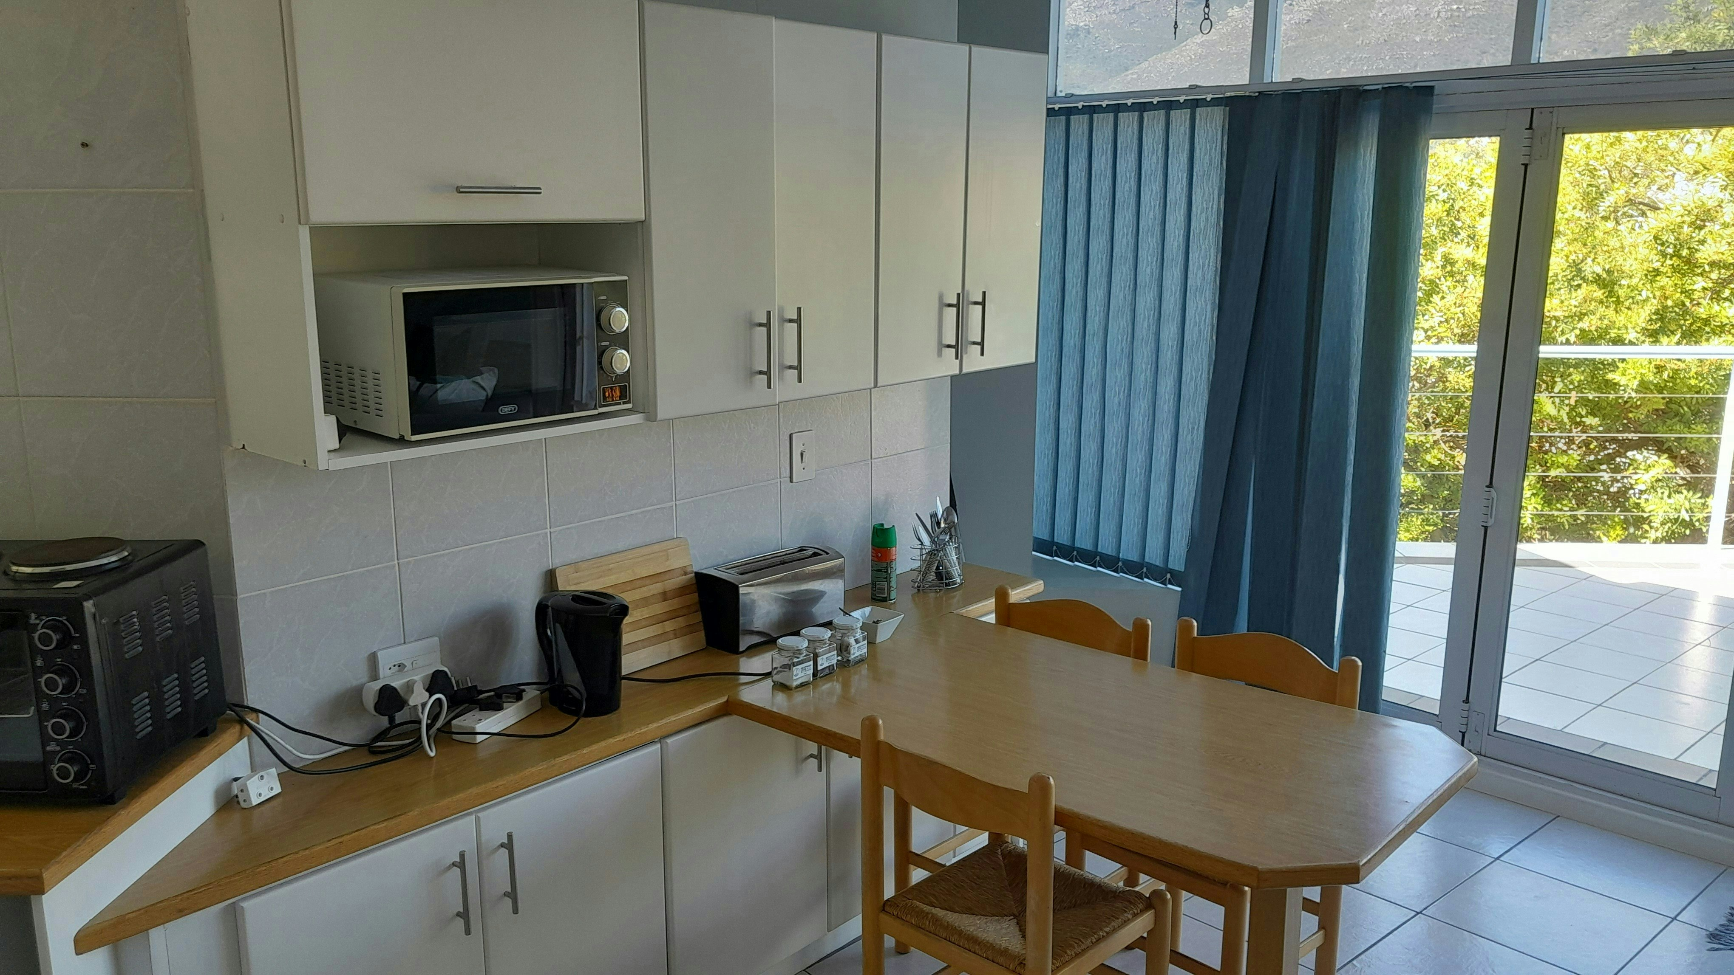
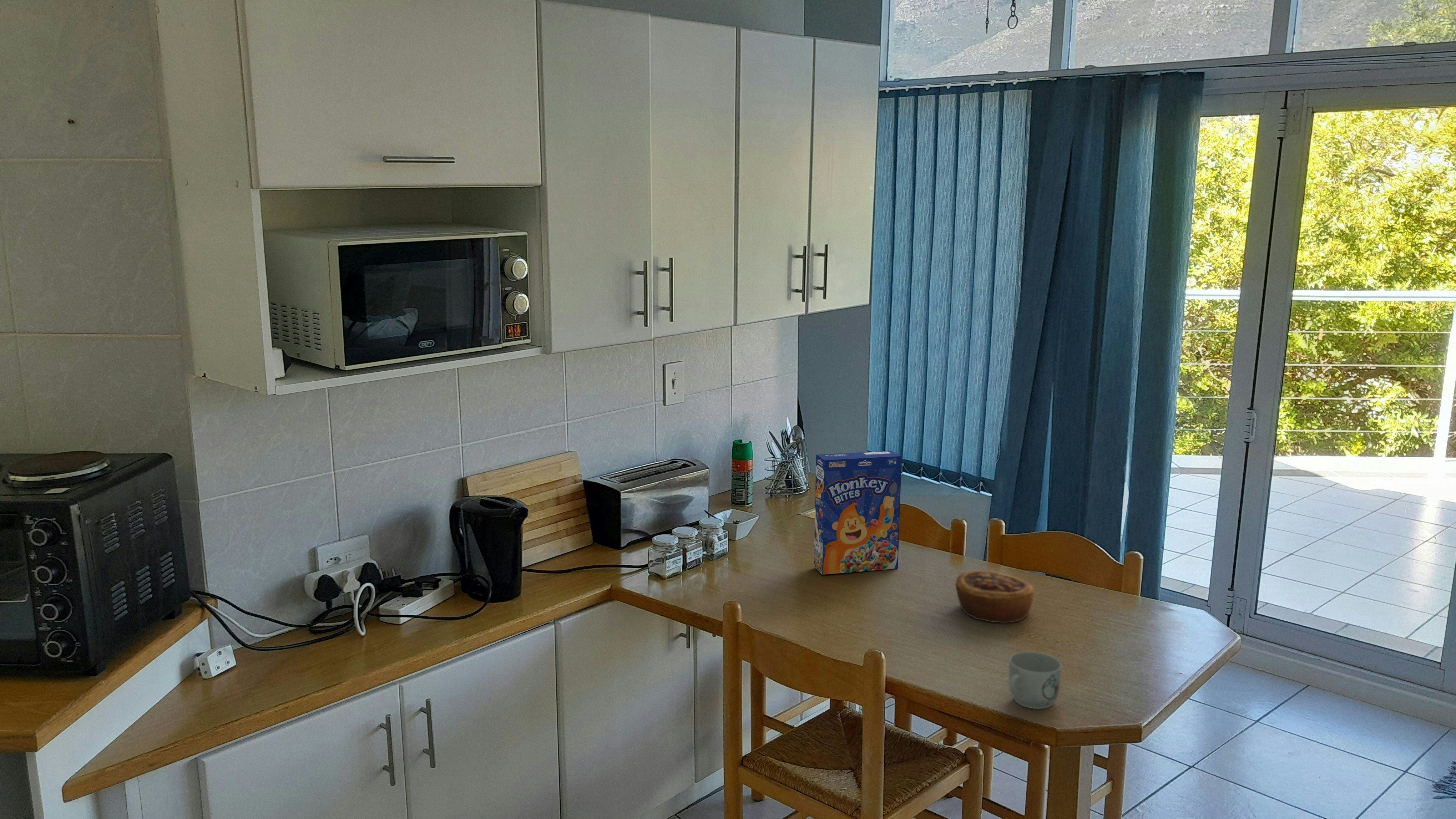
+ cereal box [814,451,902,575]
+ pastry [955,570,1035,623]
+ mug [1008,651,1062,709]
